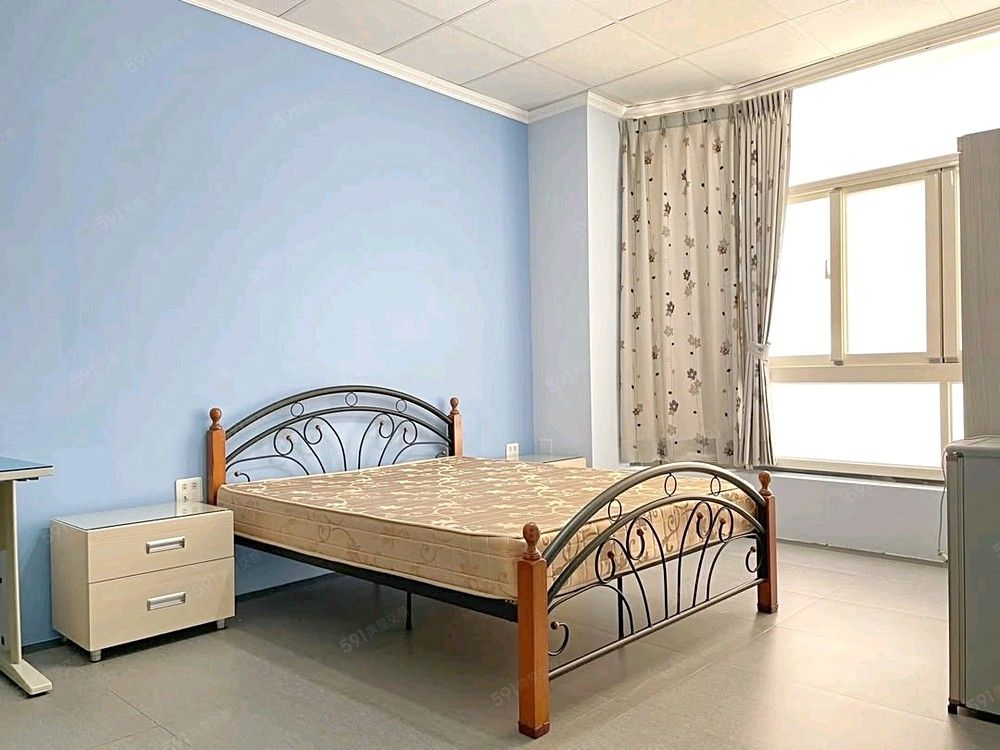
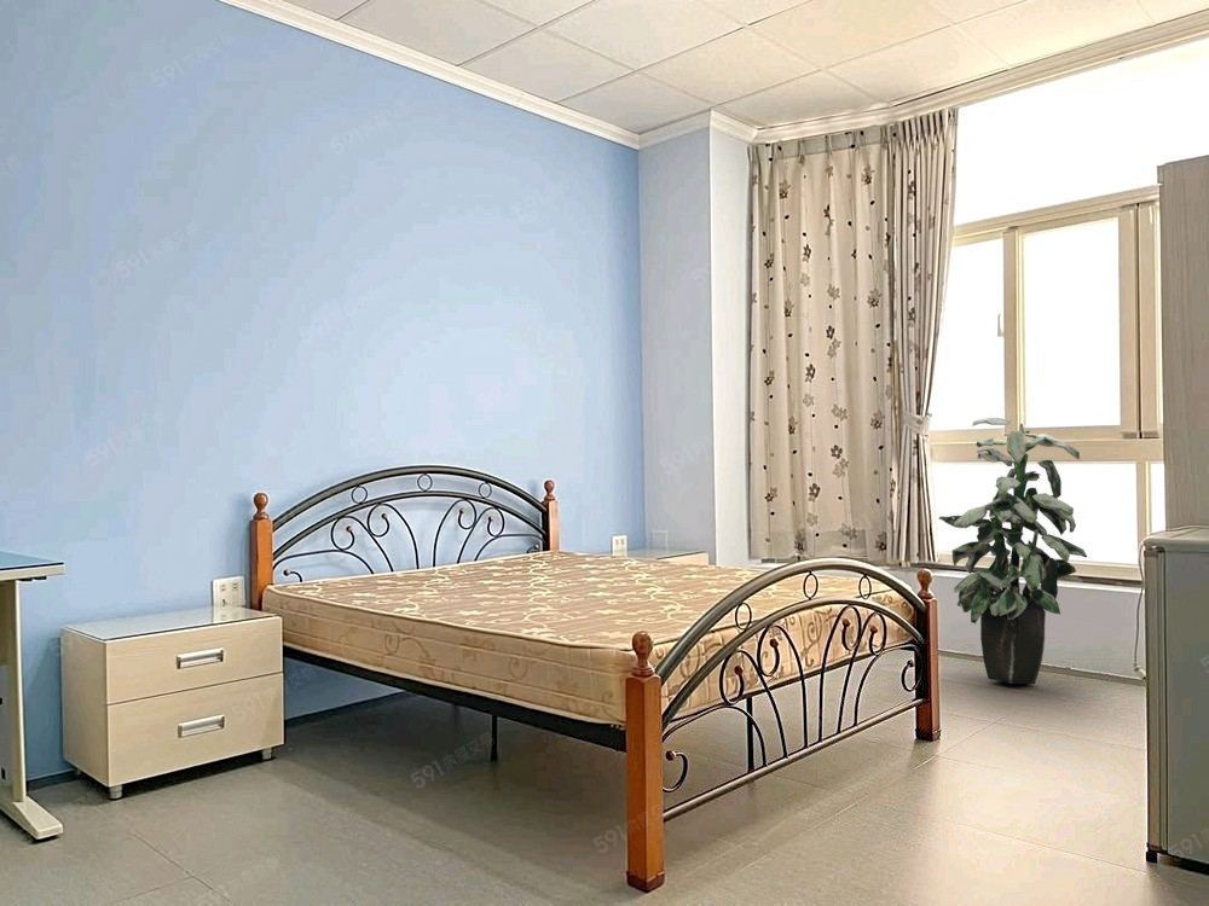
+ indoor plant [938,417,1088,685]
